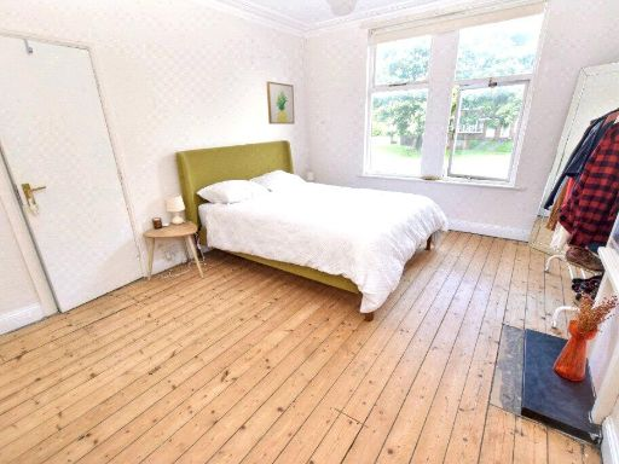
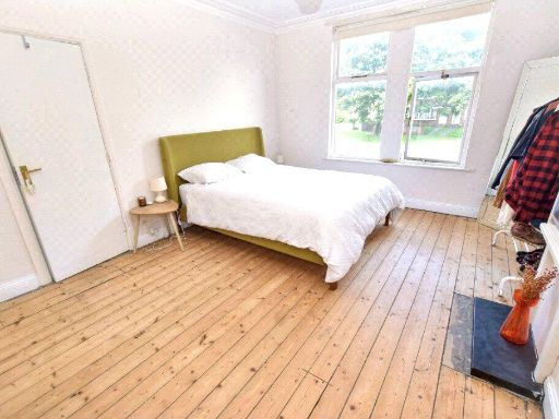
- wall art [265,80,296,126]
